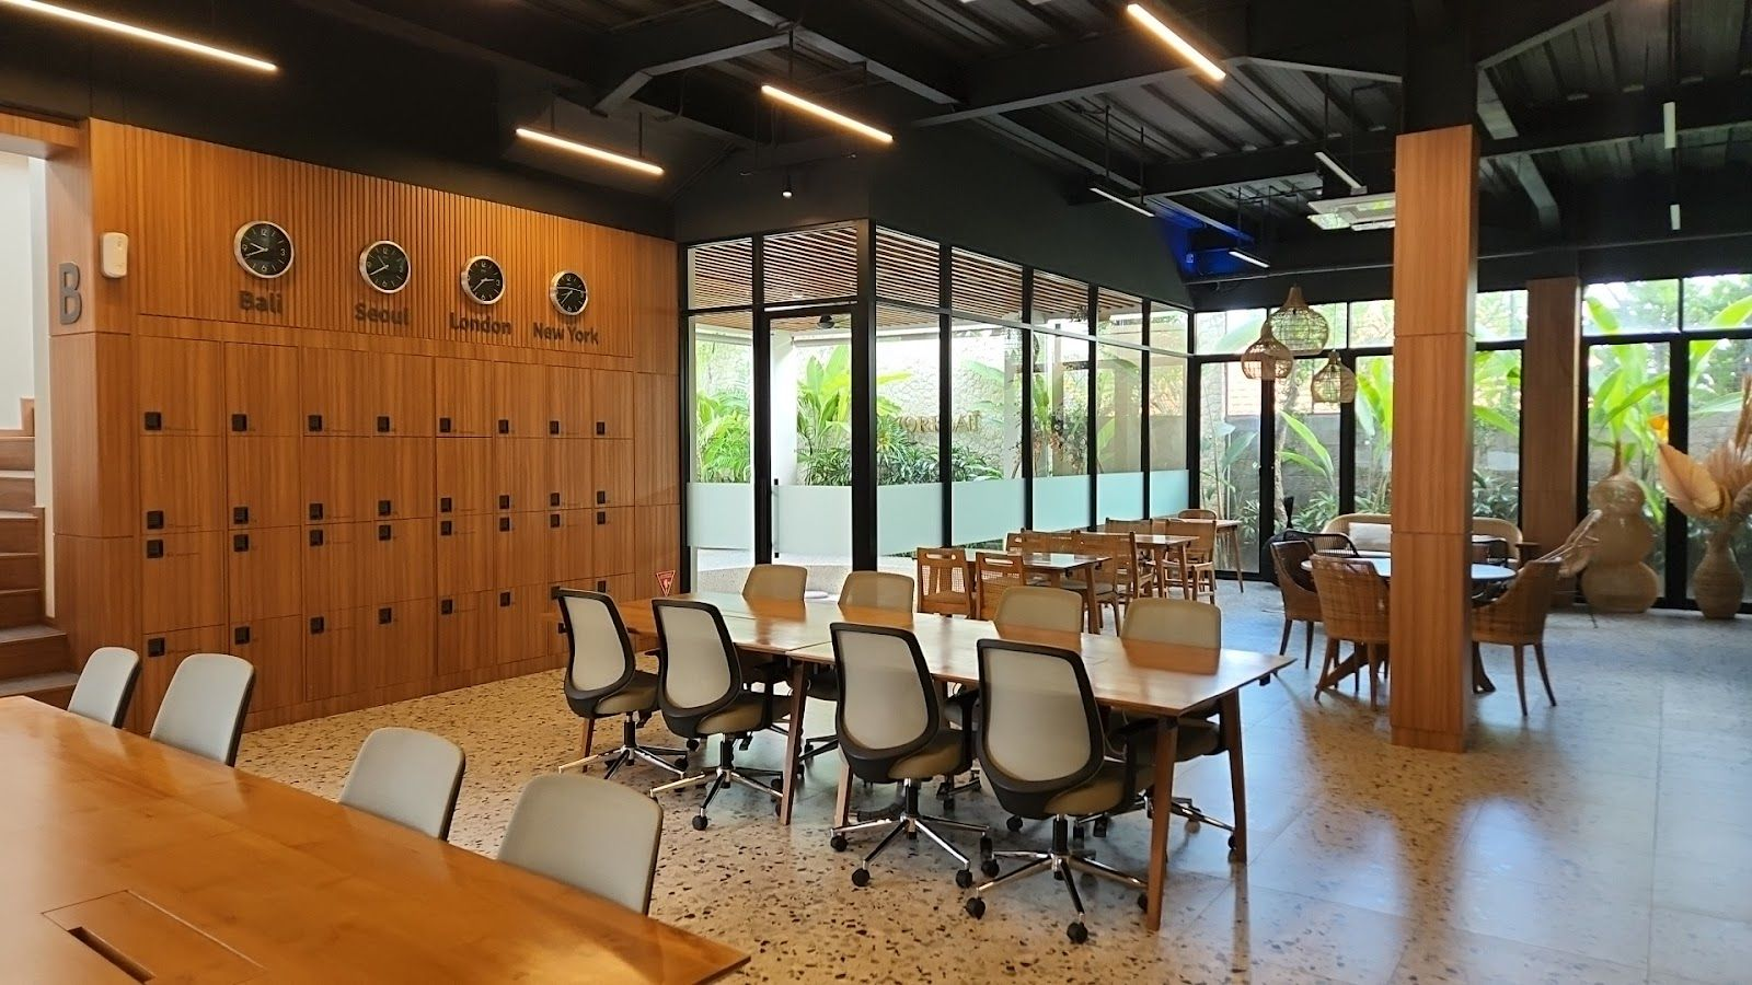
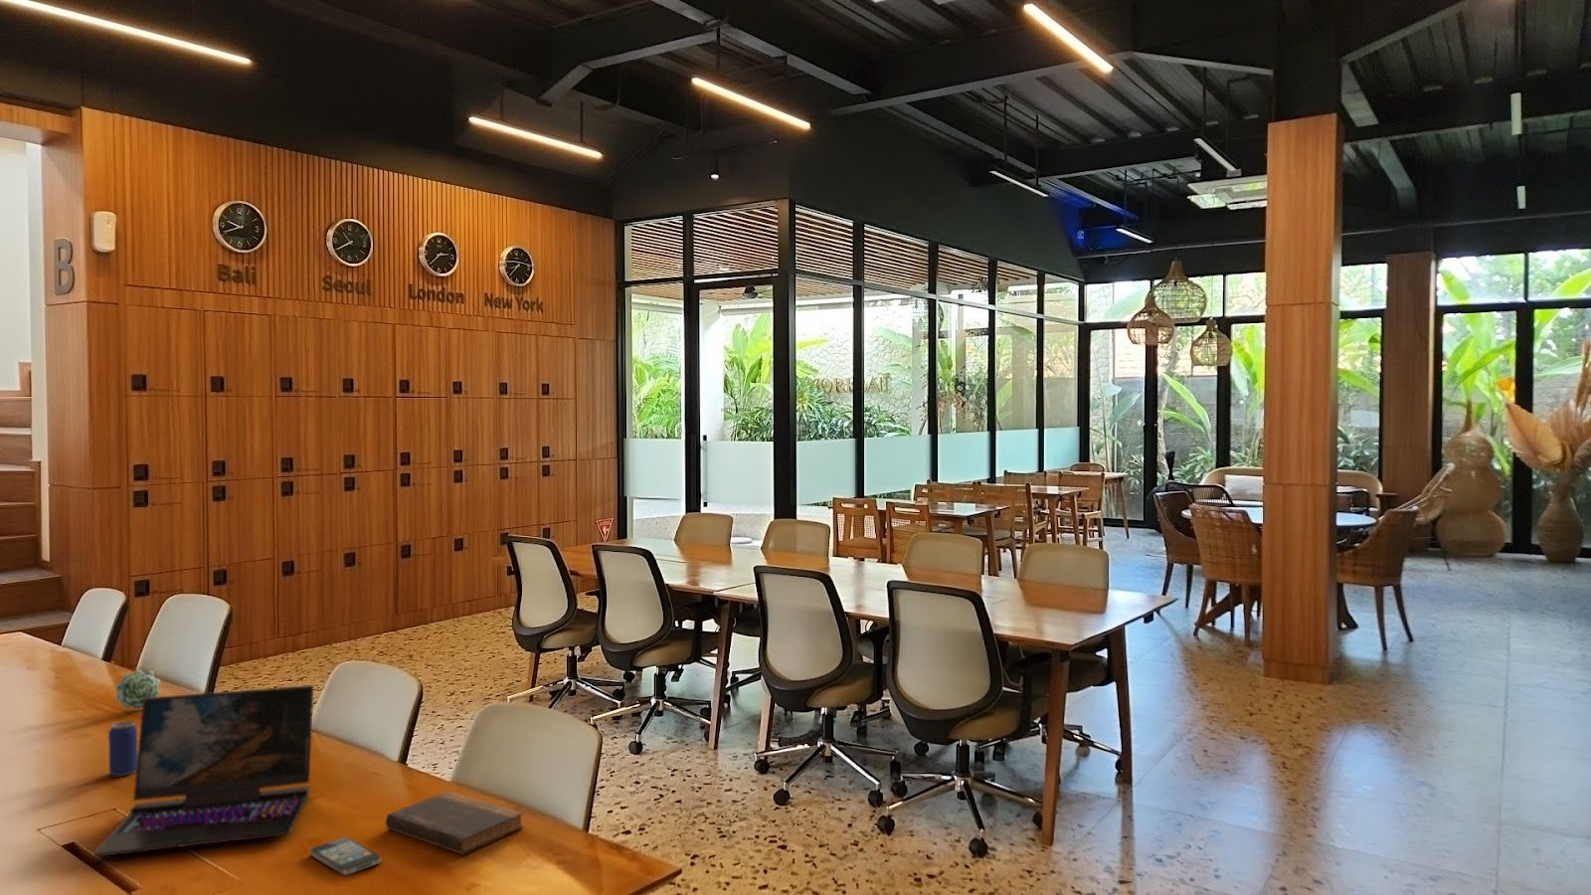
+ succulent plant [115,669,161,711]
+ laptop [91,684,315,858]
+ smartphone [309,836,381,876]
+ beverage can [107,720,138,777]
+ book [385,790,525,856]
